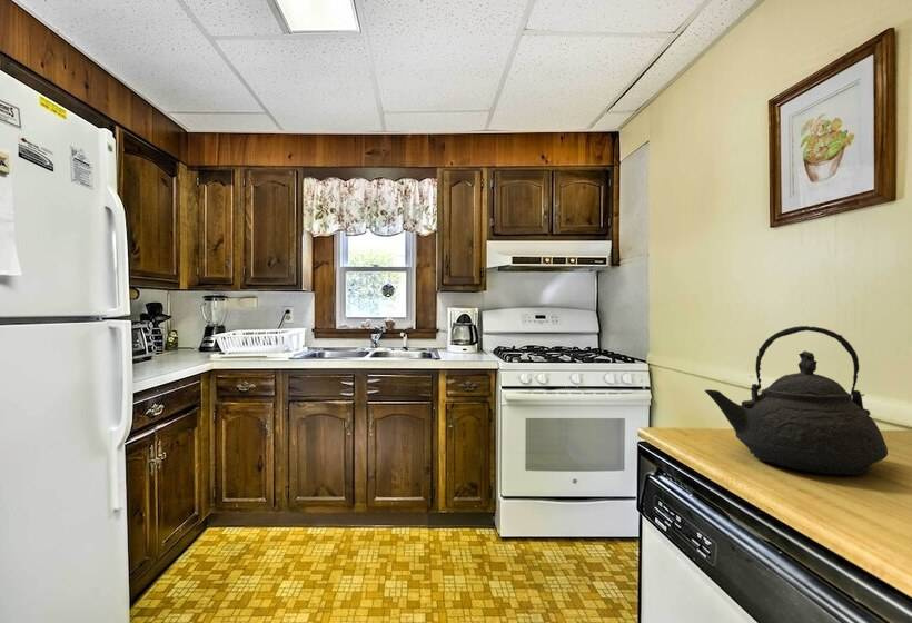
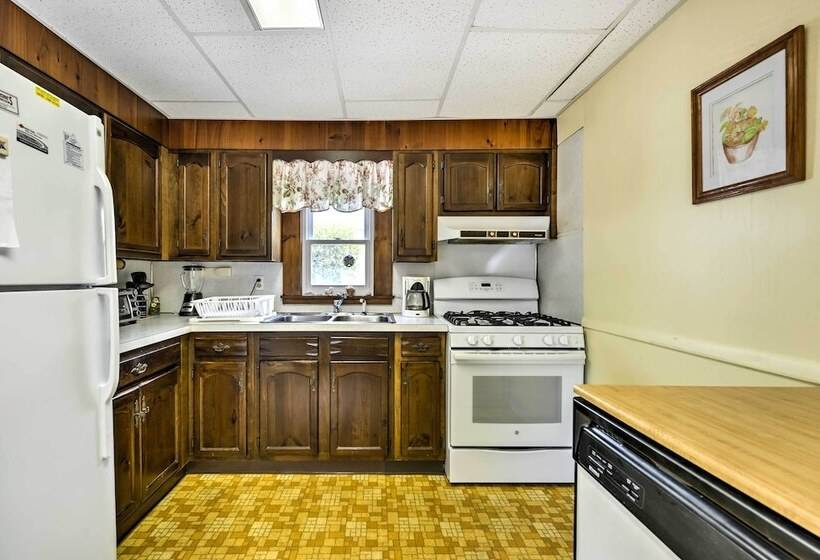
- teakettle [704,325,889,476]
